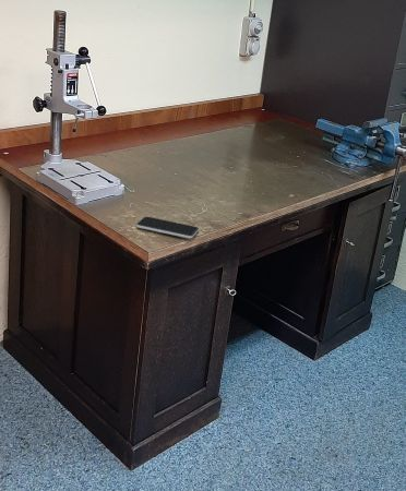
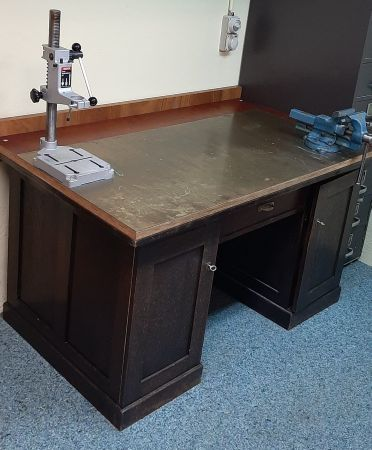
- smartphone [135,216,200,239]
